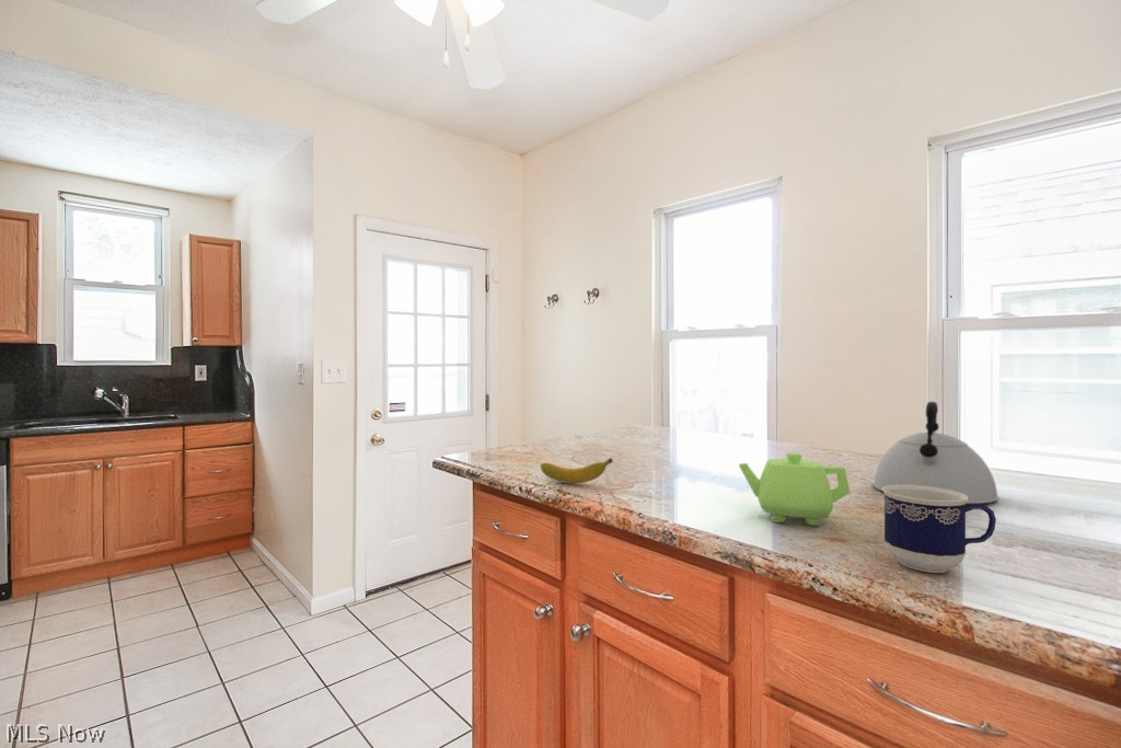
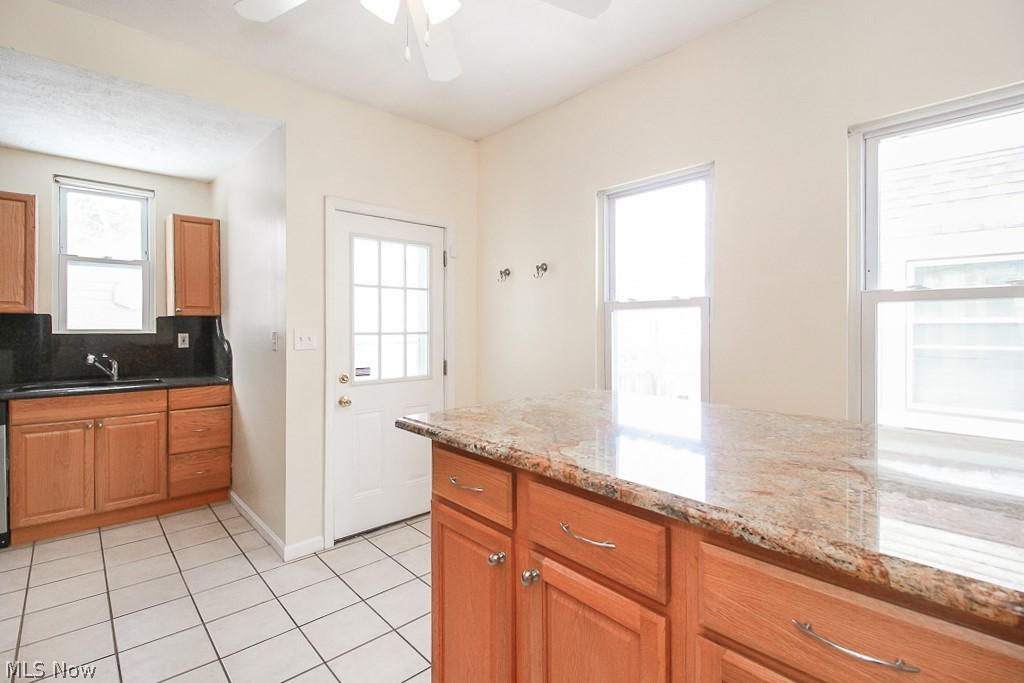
- kettle [872,401,999,505]
- banana [540,457,614,484]
- cup [882,485,997,574]
- teapot [738,452,852,527]
